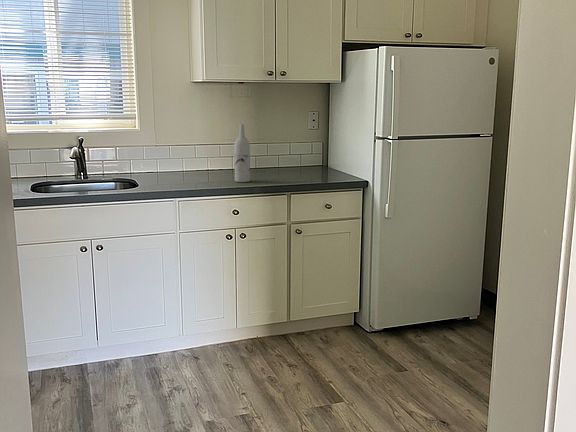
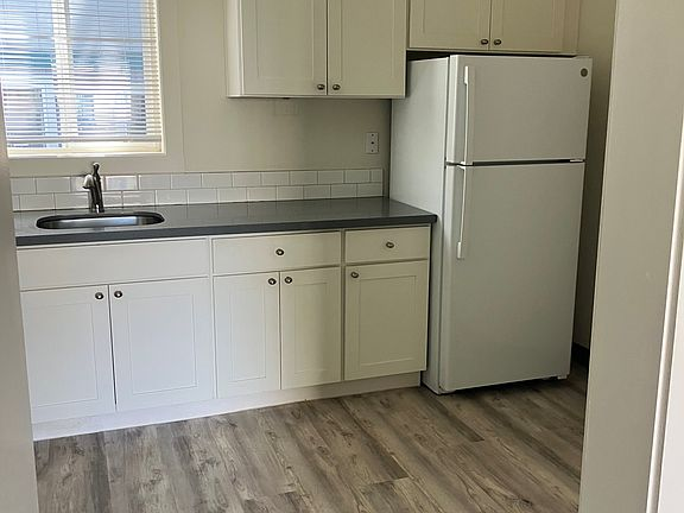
- wine bottle [233,123,251,183]
